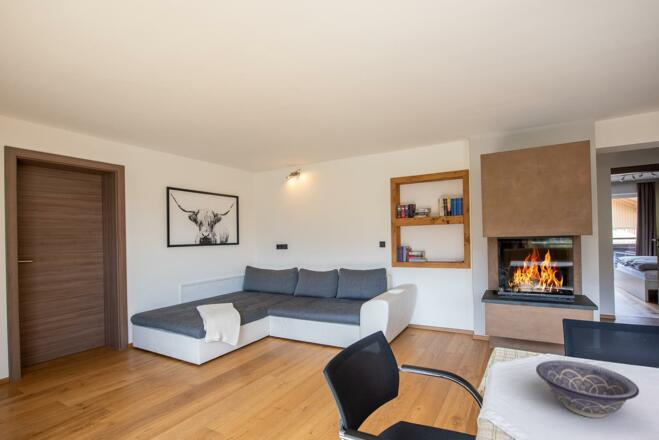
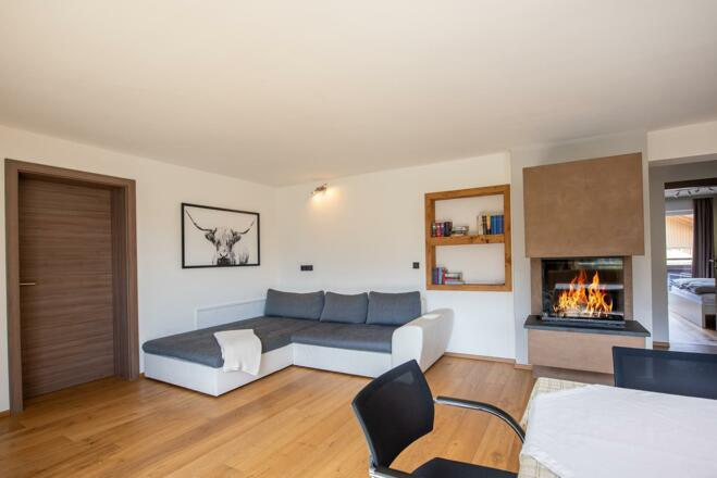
- decorative bowl [535,359,640,419]
